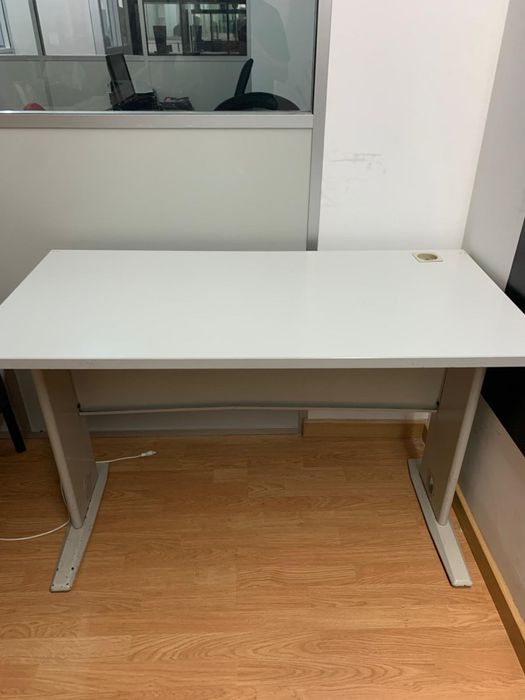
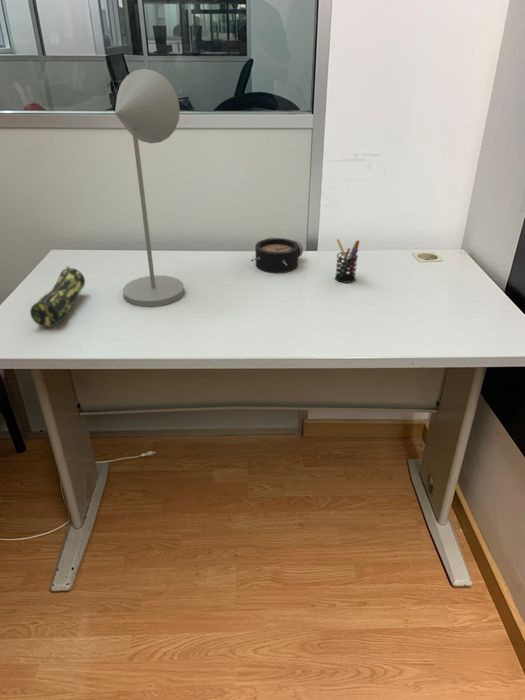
+ alarm clock [250,236,304,274]
+ desk lamp [114,68,185,308]
+ pen holder [334,238,361,284]
+ pencil case [29,265,86,328]
